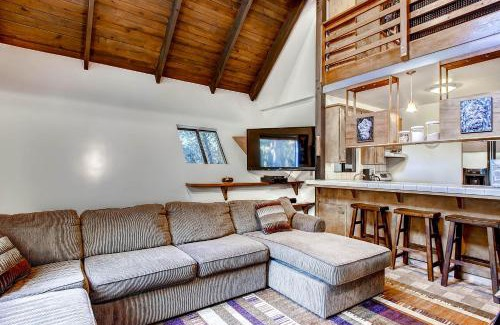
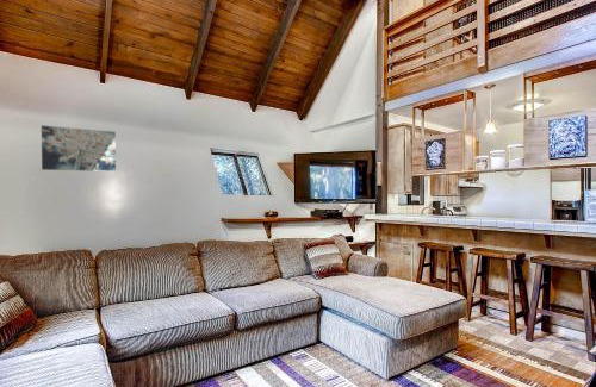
+ wall art [41,124,117,173]
